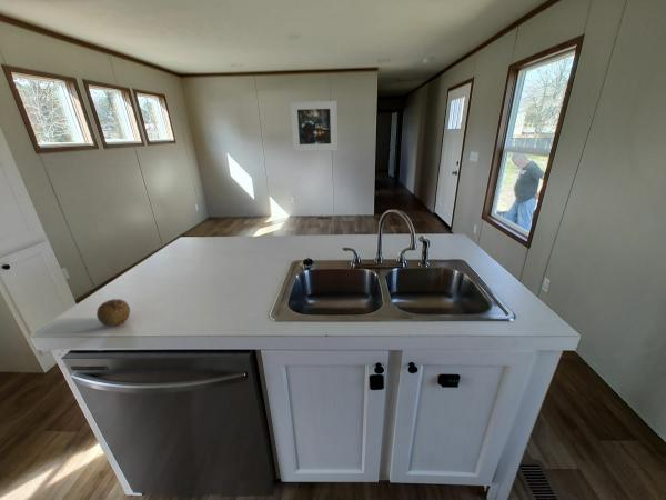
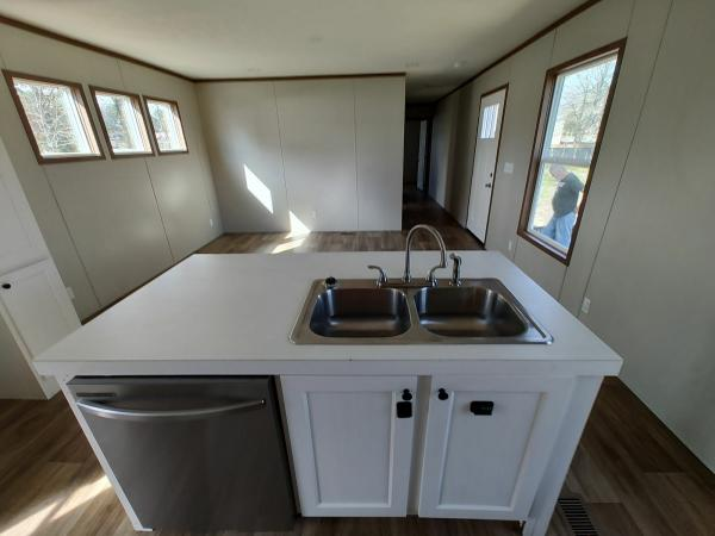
- fruit [95,298,131,328]
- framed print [290,100,339,152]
